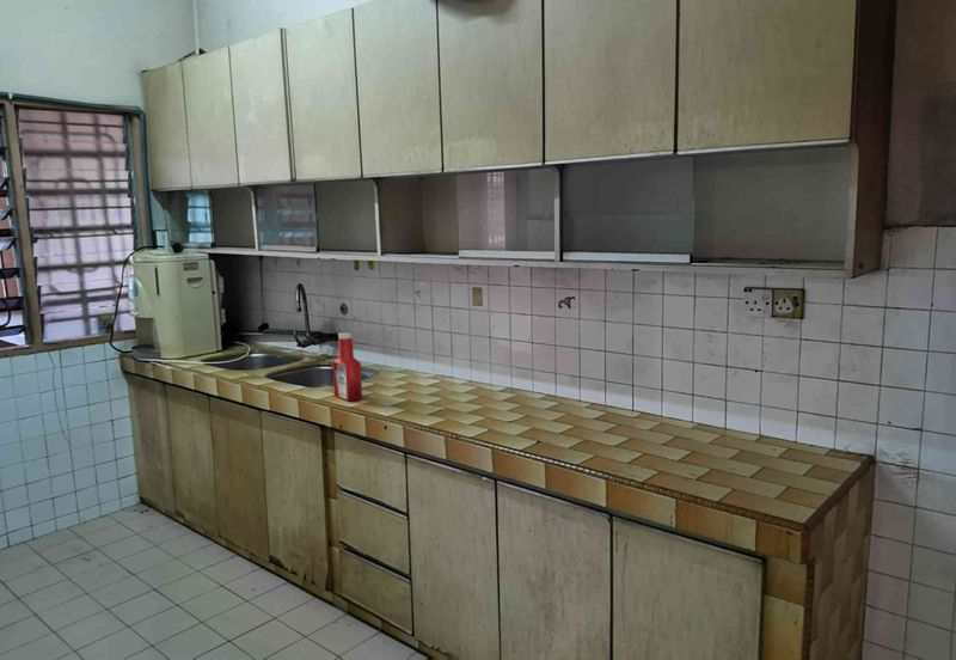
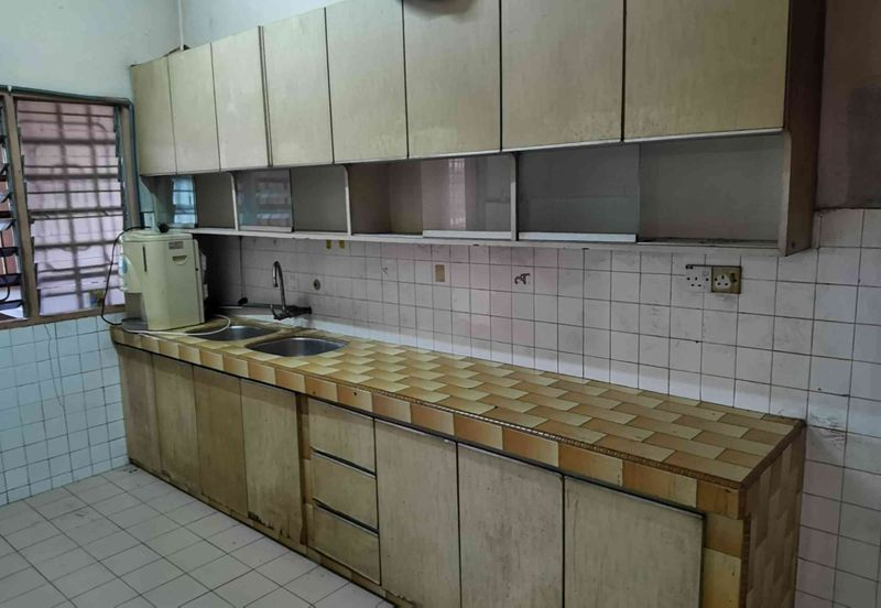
- soap bottle [331,331,363,402]
